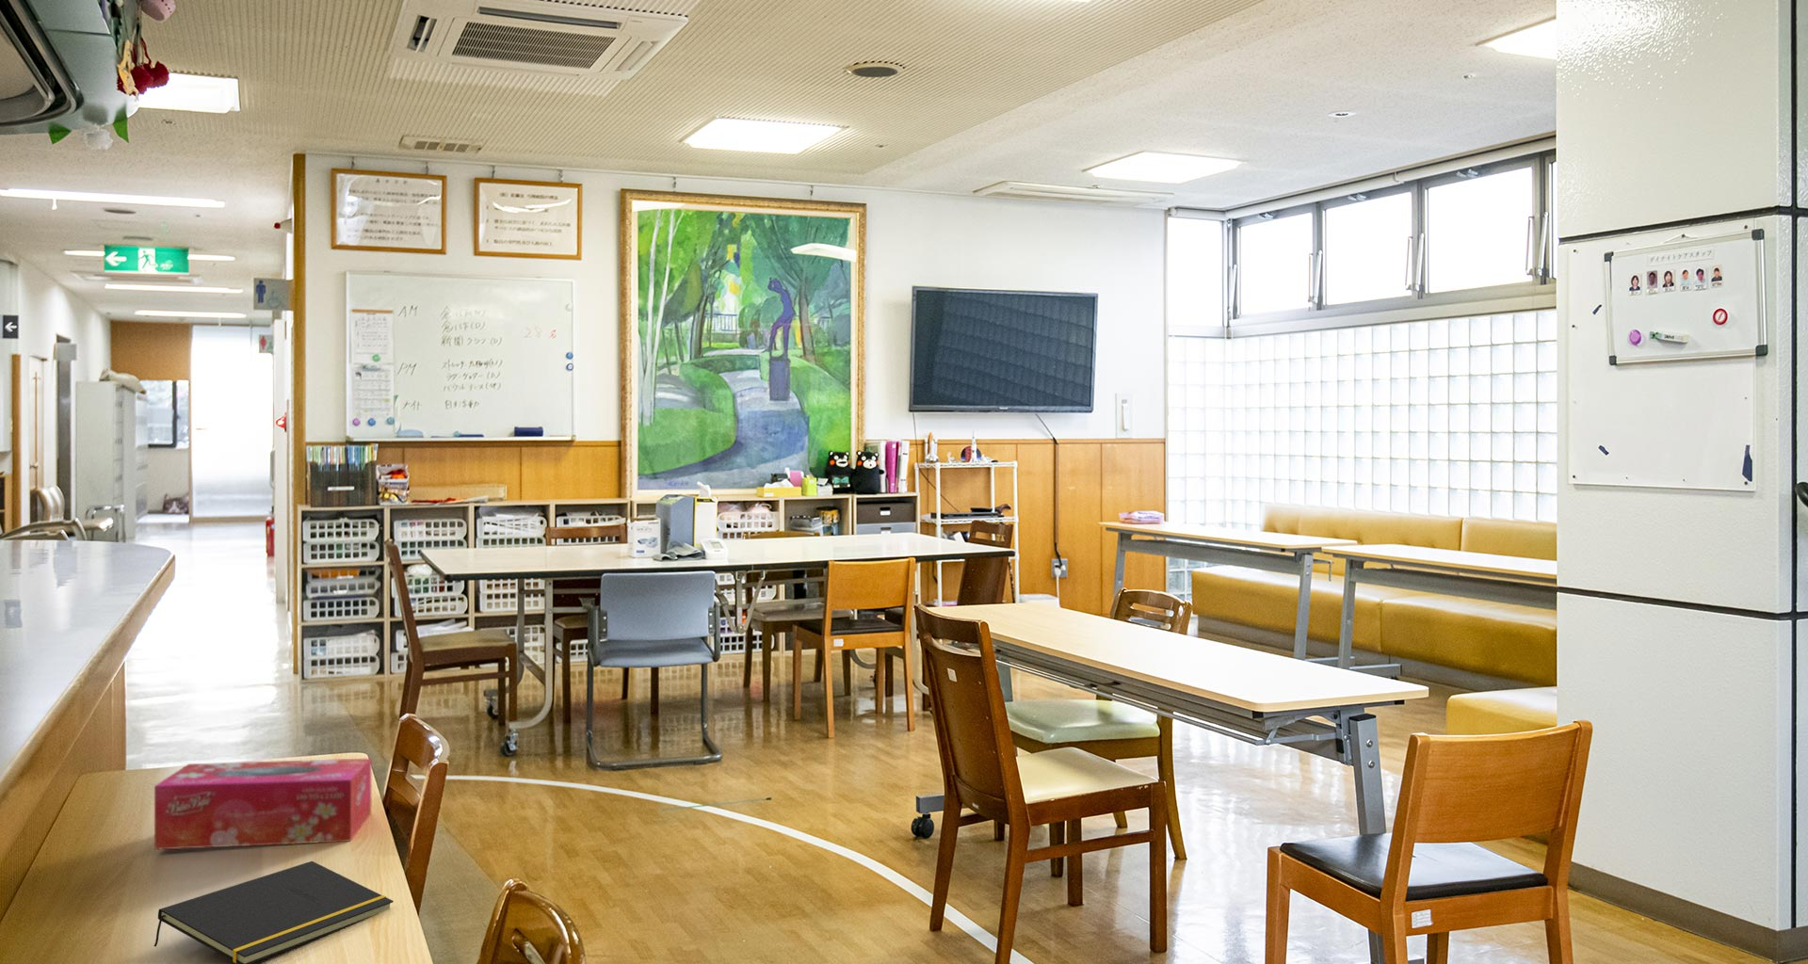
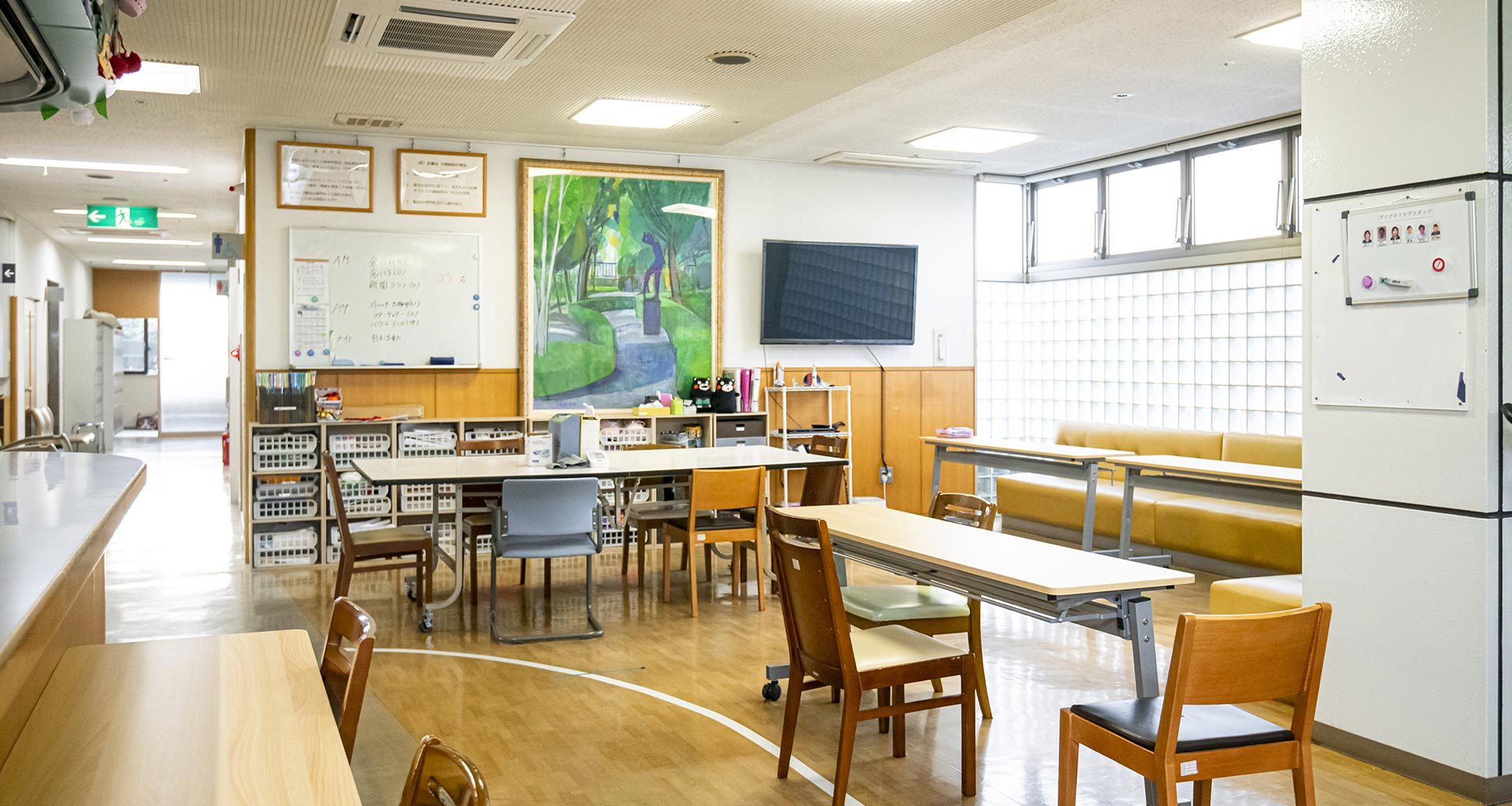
- notepad [153,860,395,964]
- tissue box [153,758,372,850]
